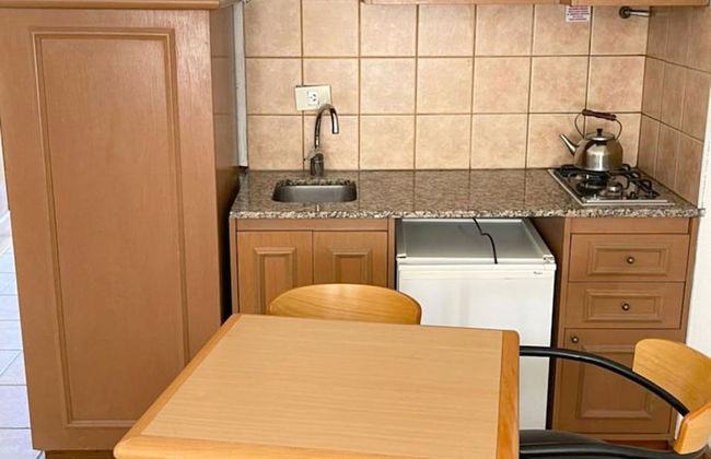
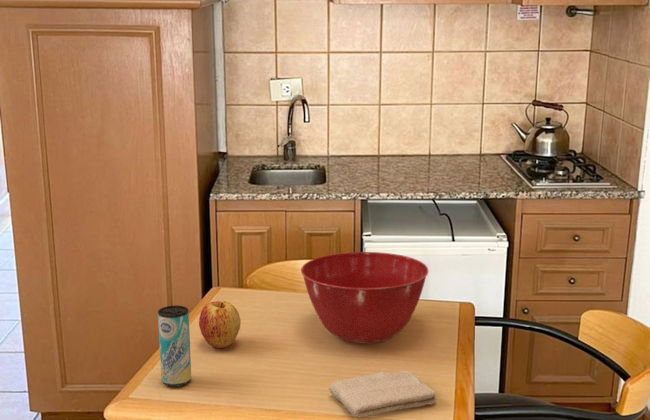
+ beverage can [157,305,192,388]
+ apple [198,300,242,349]
+ washcloth [328,370,437,418]
+ mixing bowl [300,251,429,345]
